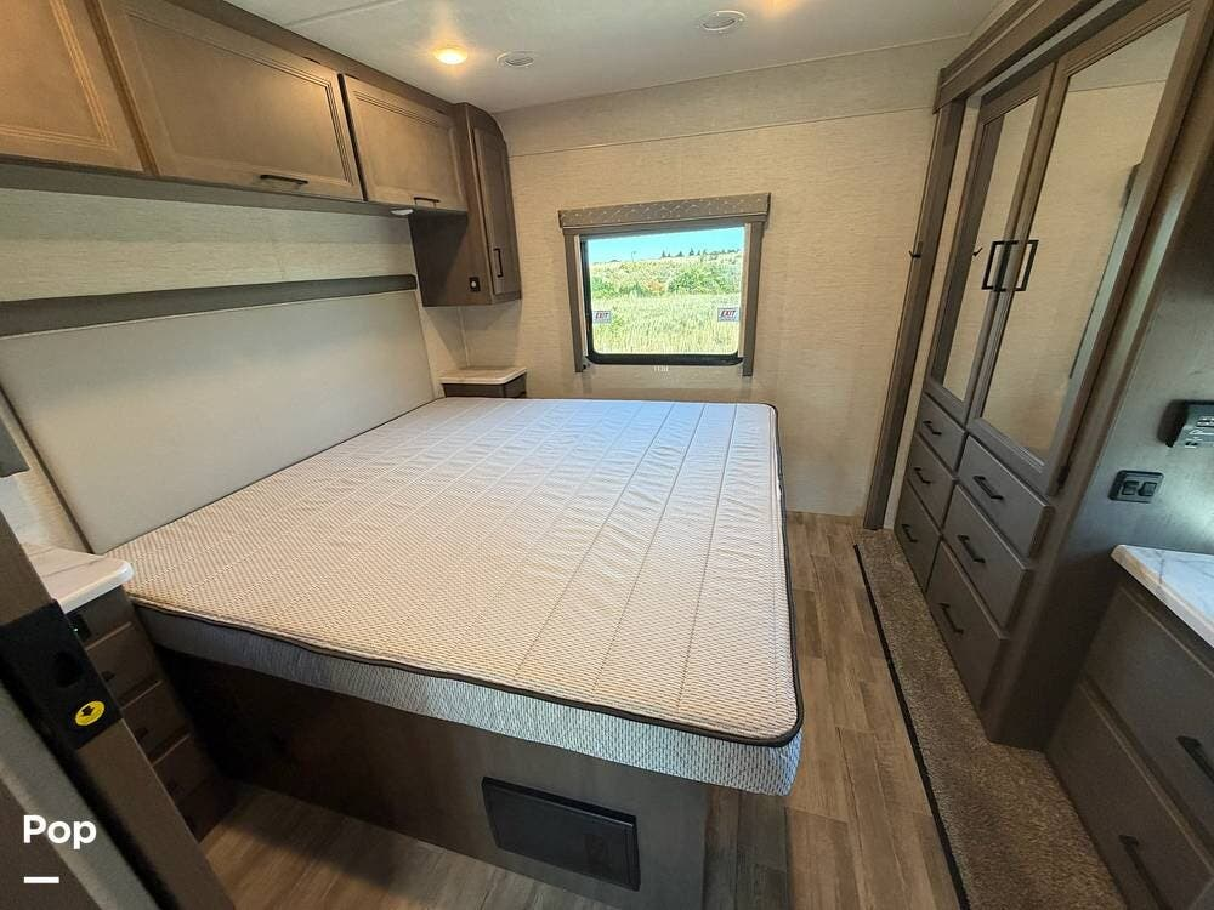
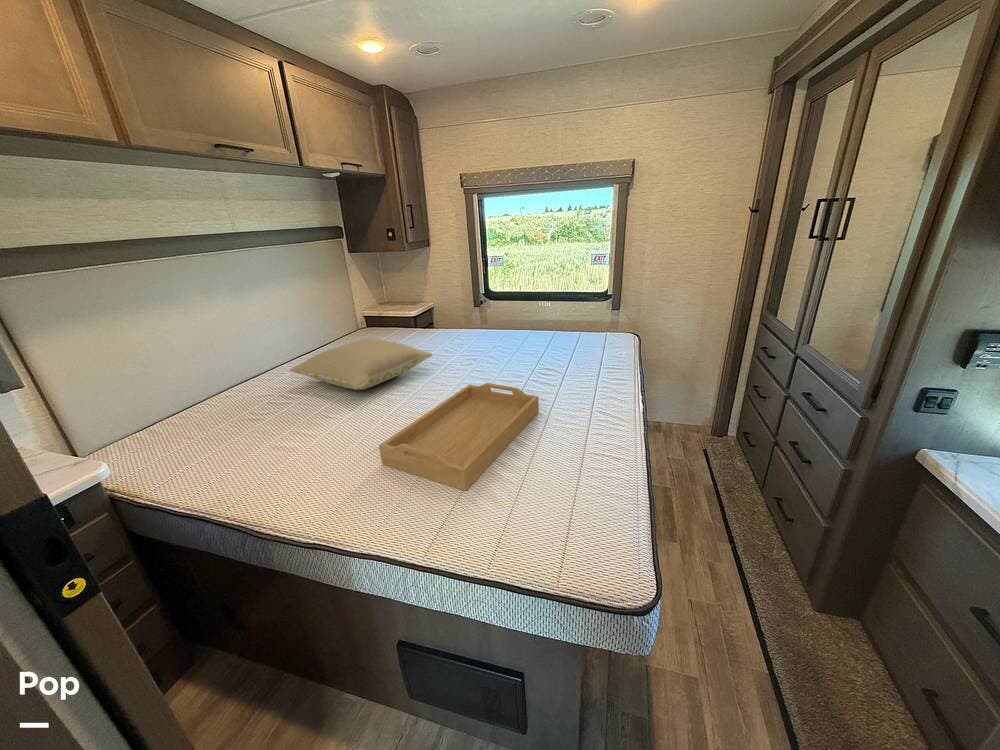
+ serving tray [378,382,540,492]
+ pillow [289,337,434,391]
